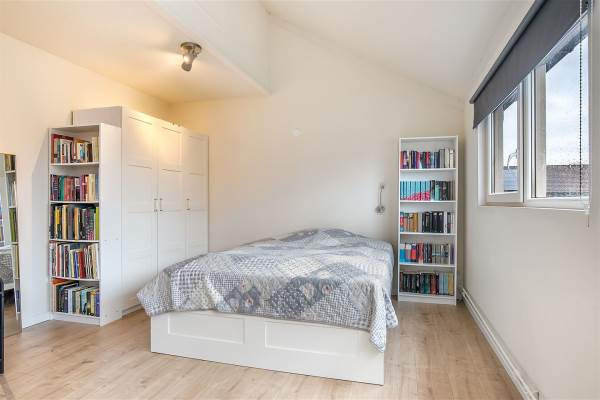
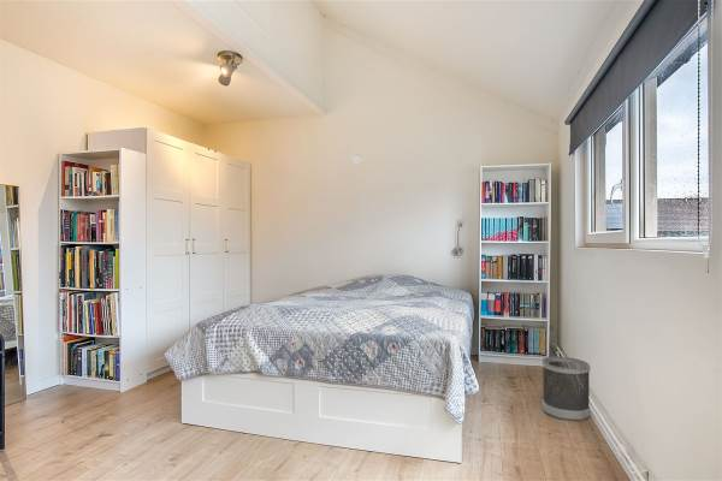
+ wastebasket [542,356,591,422]
